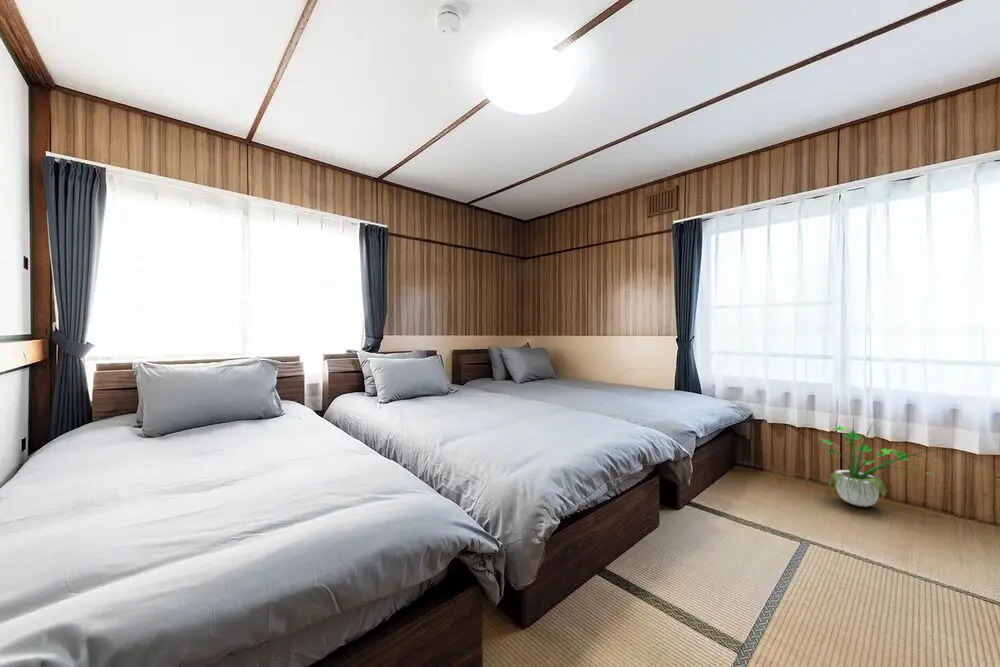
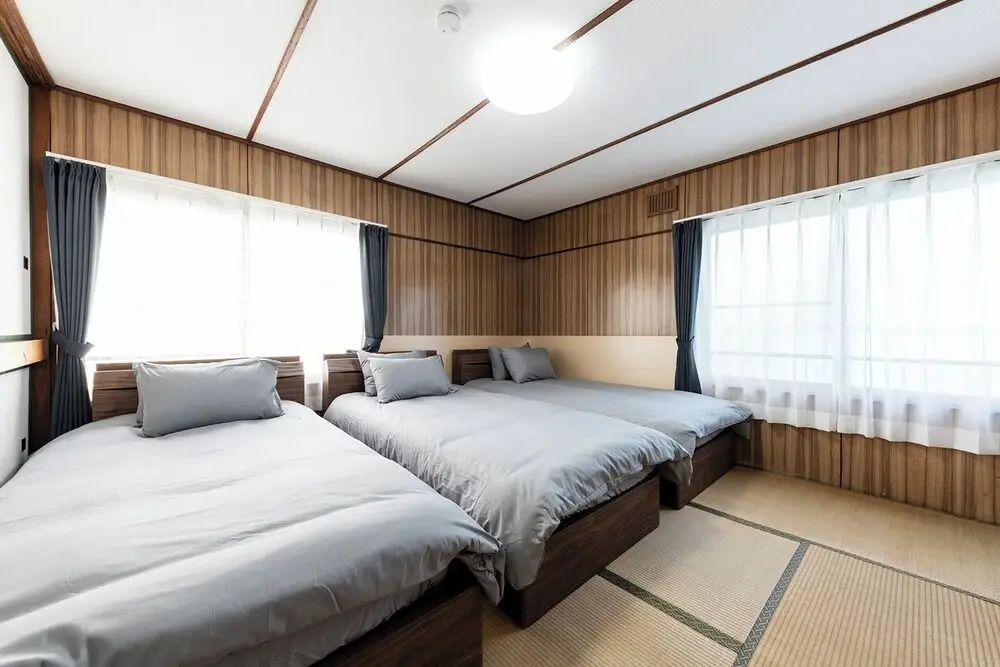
- potted plant [817,411,948,508]
